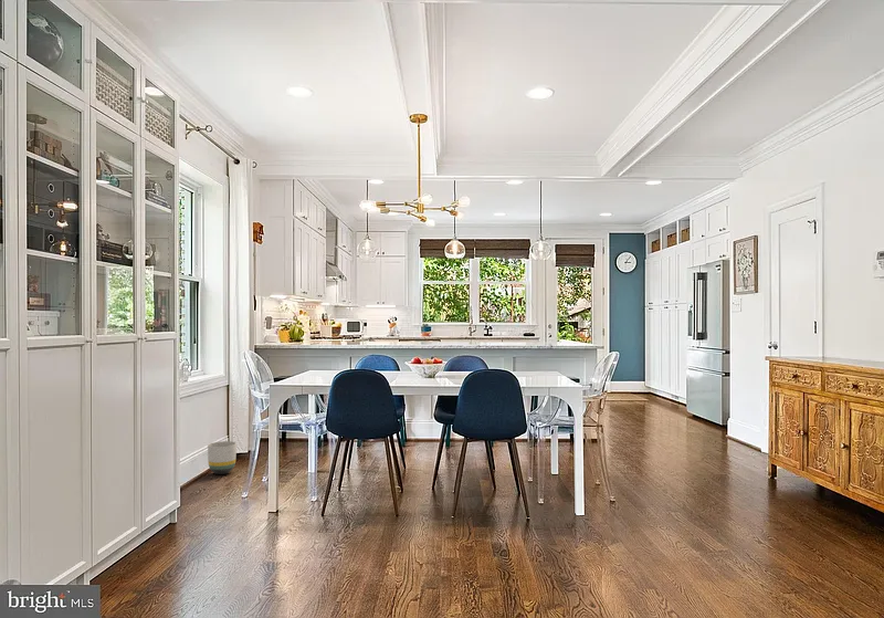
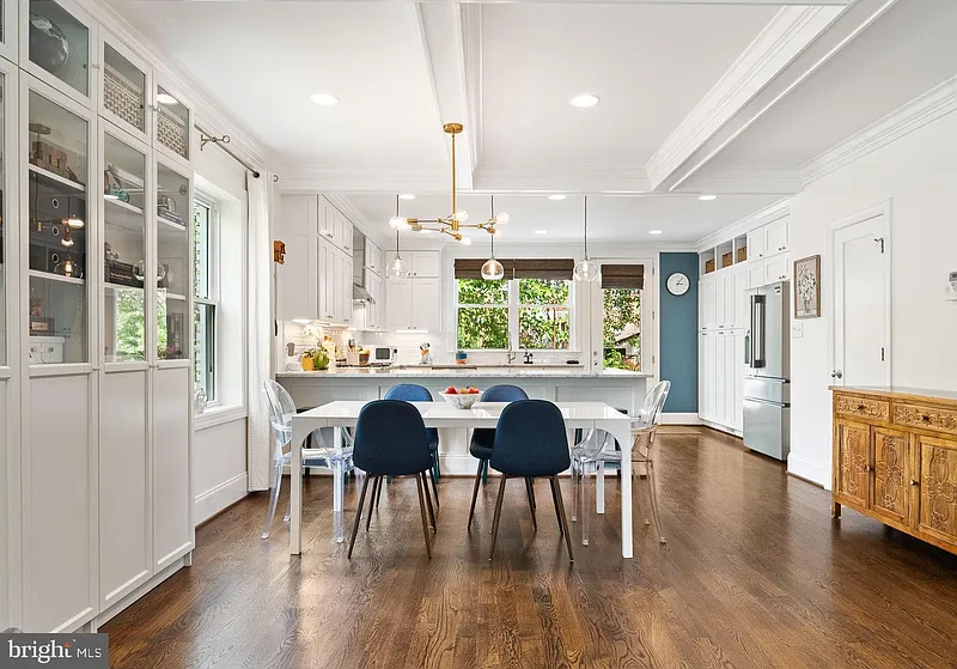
- planter [207,440,238,475]
